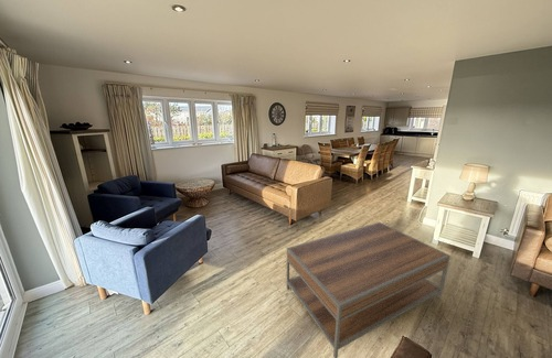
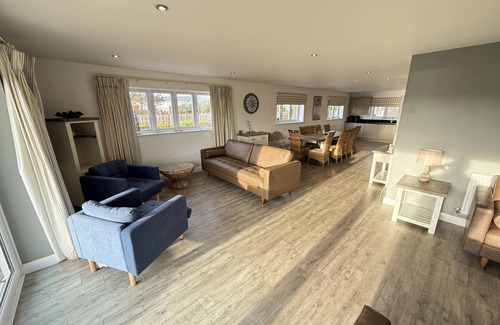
- coffee table [286,221,452,358]
